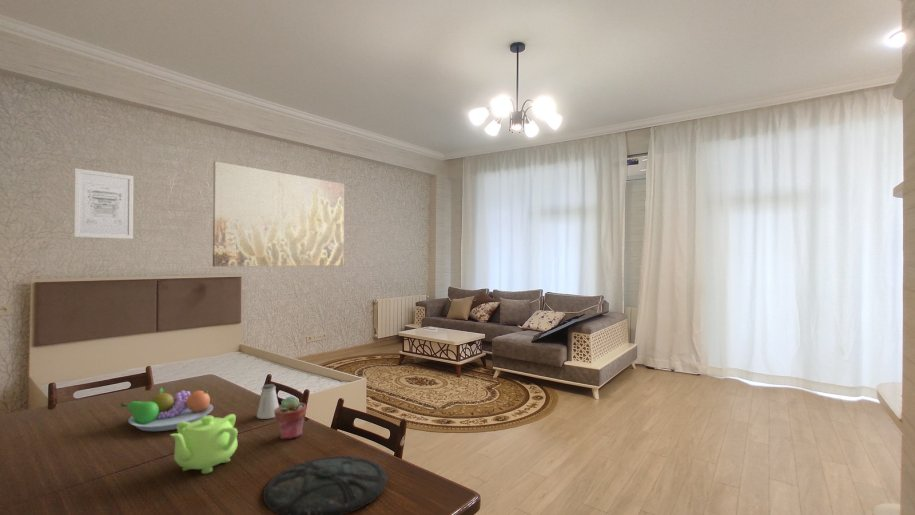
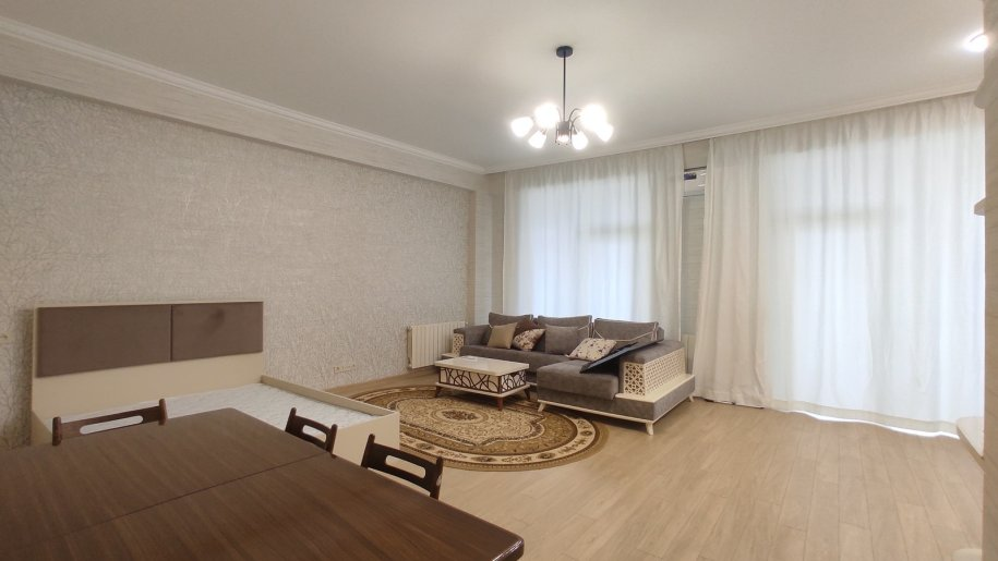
- plate [262,455,388,515]
- fruit bowl [120,387,214,432]
- potted succulent [274,395,307,440]
- saltshaker [256,383,280,420]
- wall art [212,160,345,268]
- wall art [73,167,135,240]
- teapot [170,413,238,475]
